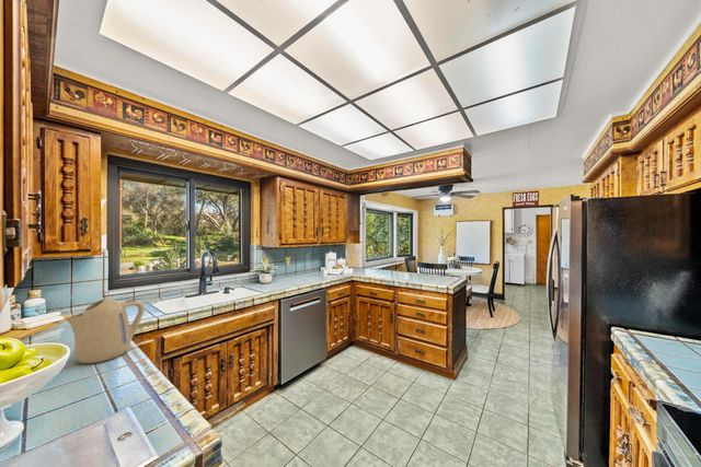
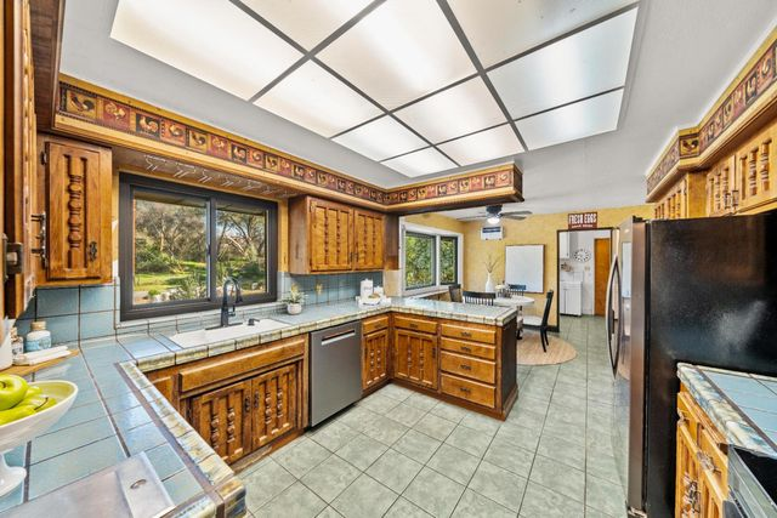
- kettle [64,297,146,364]
